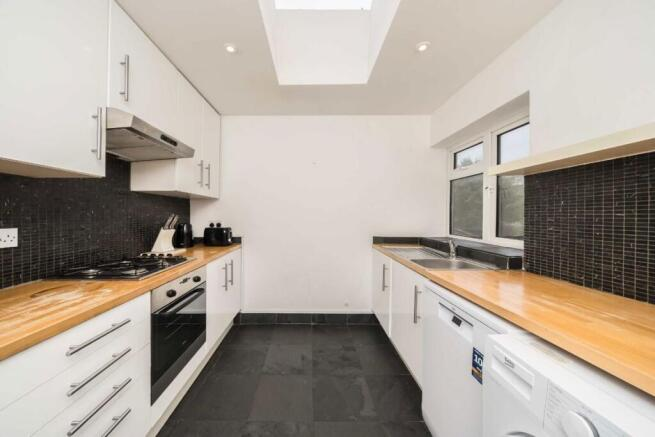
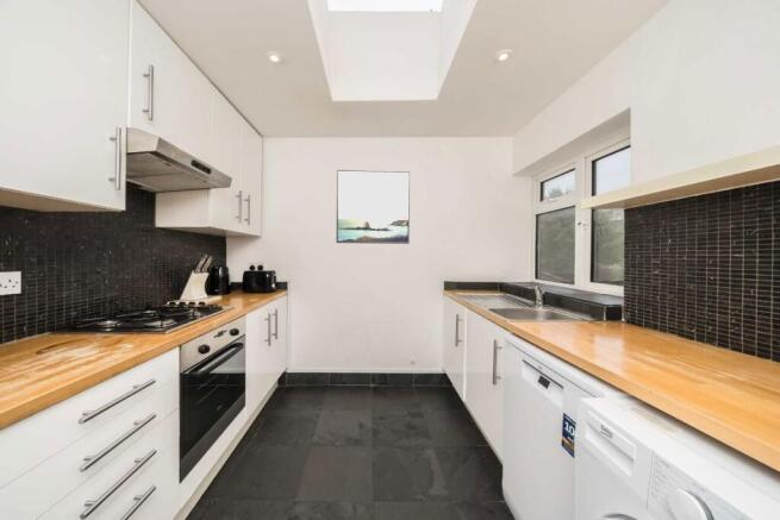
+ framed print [335,169,411,245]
